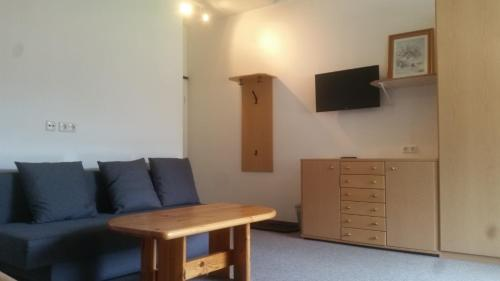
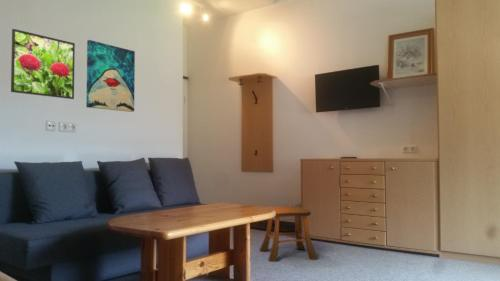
+ wall art [85,39,136,113]
+ stool [258,205,319,263]
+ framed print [10,28,76,100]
